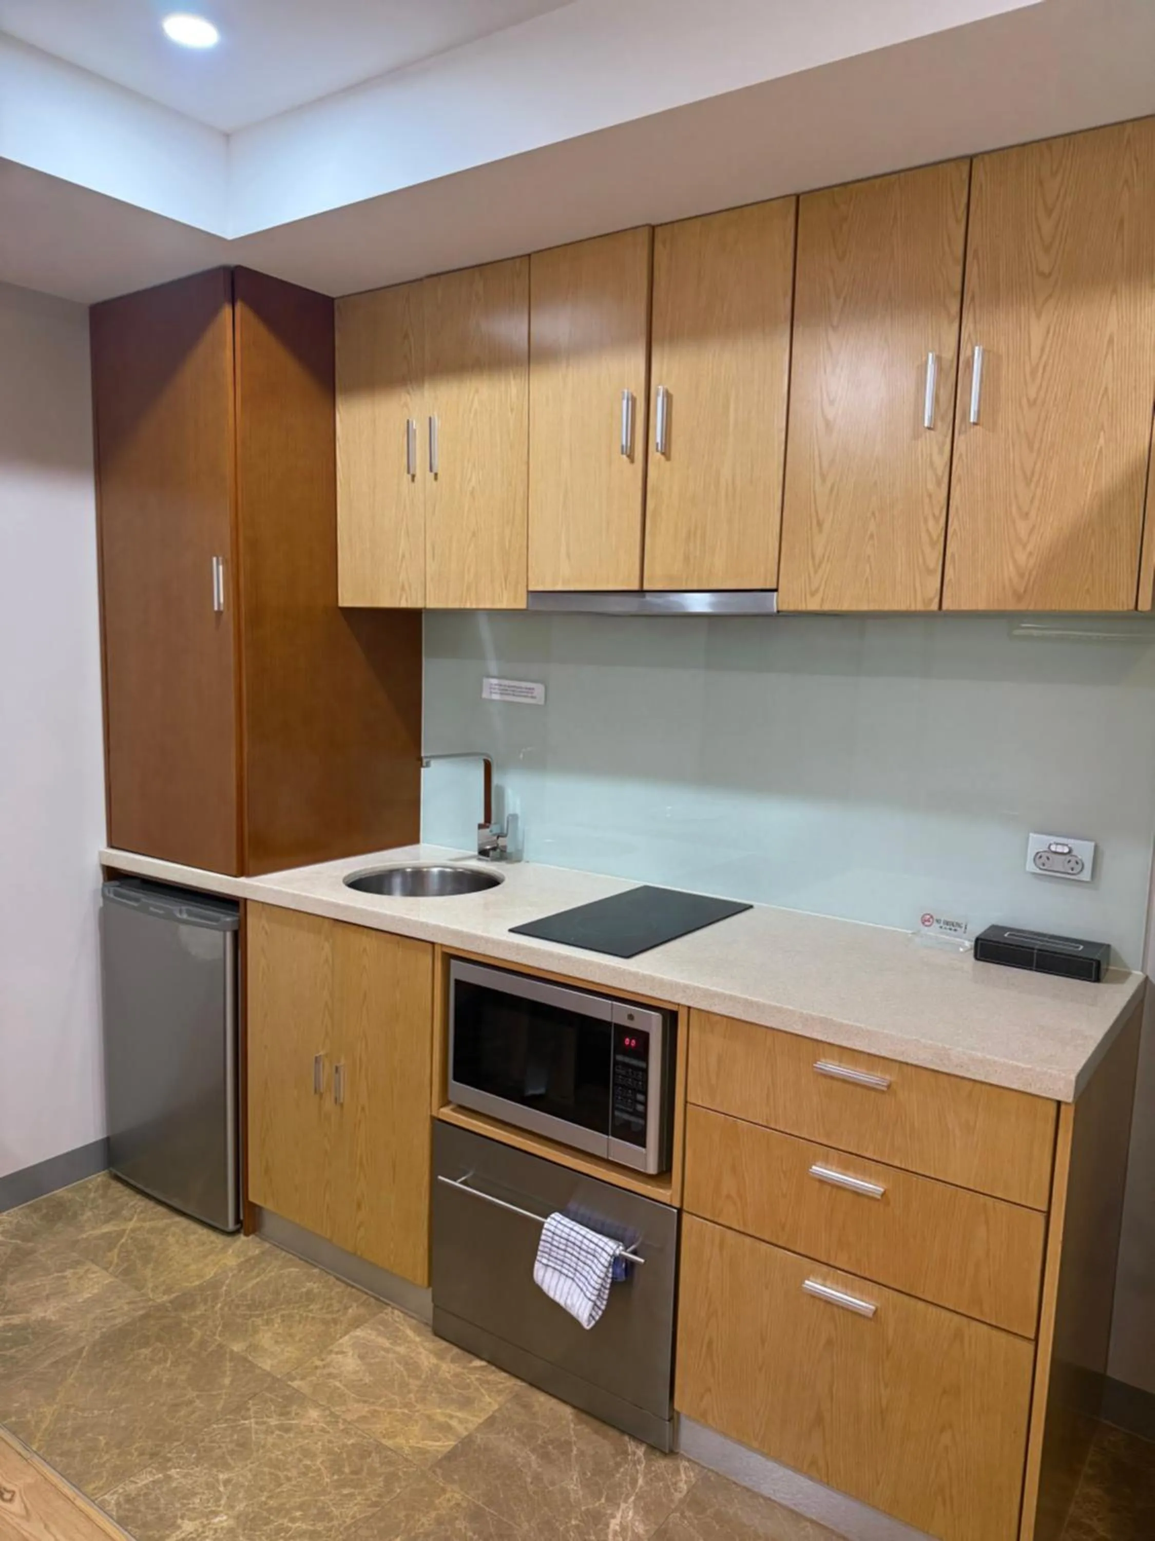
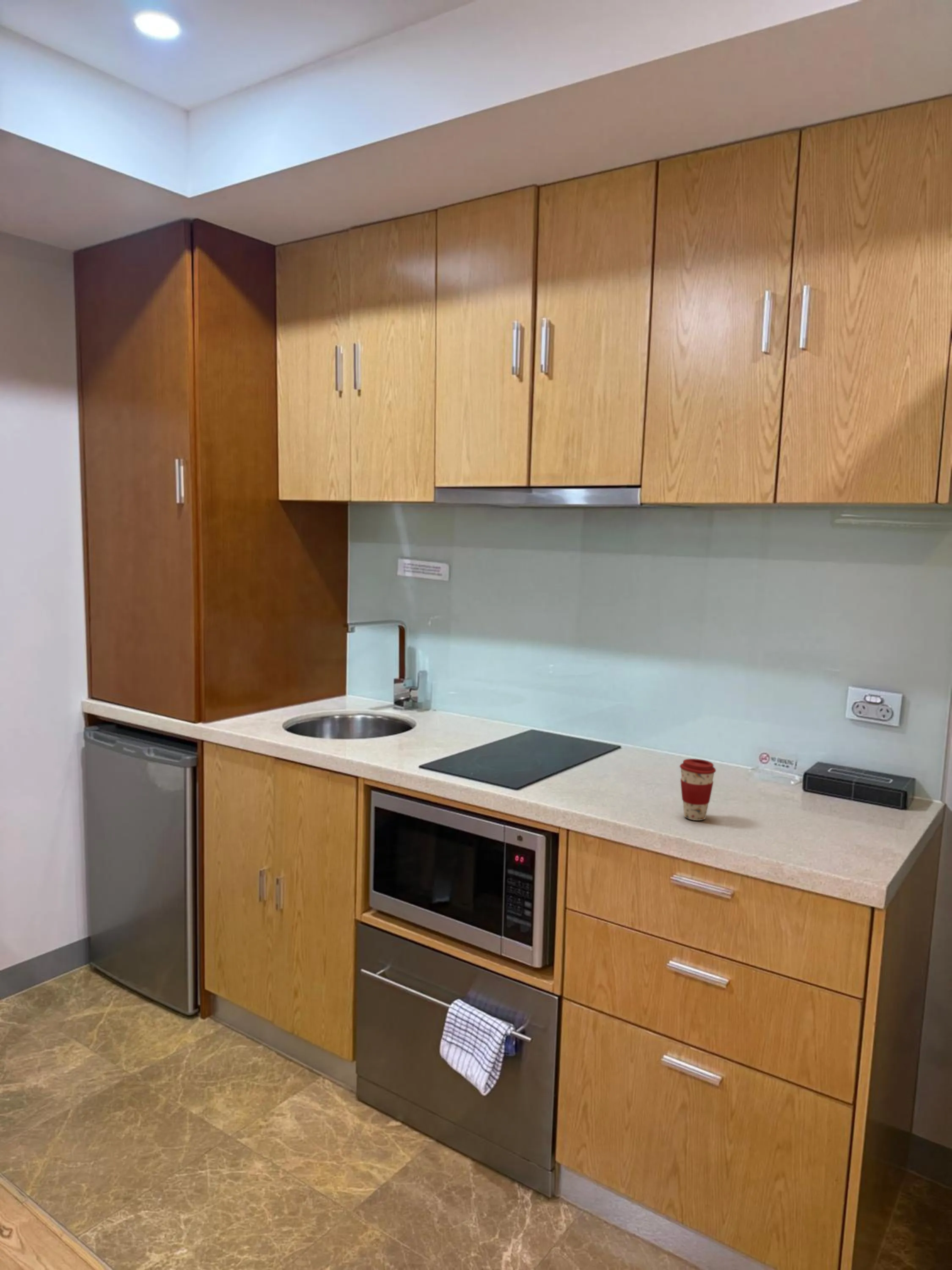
+ coffee cup [679,758,716,821]
